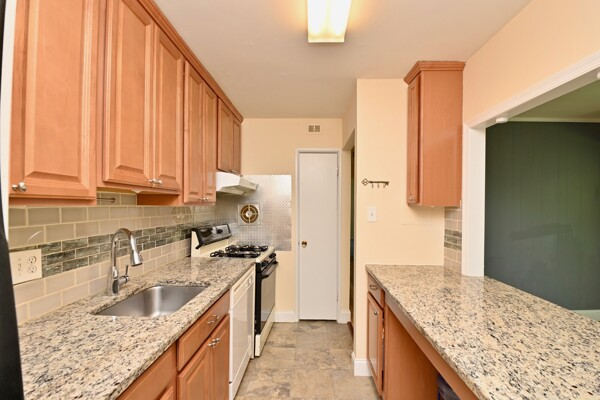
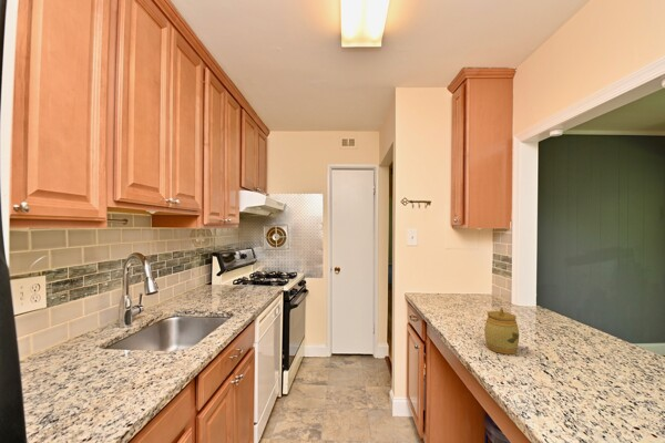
+ jar [483,307,520,356]
